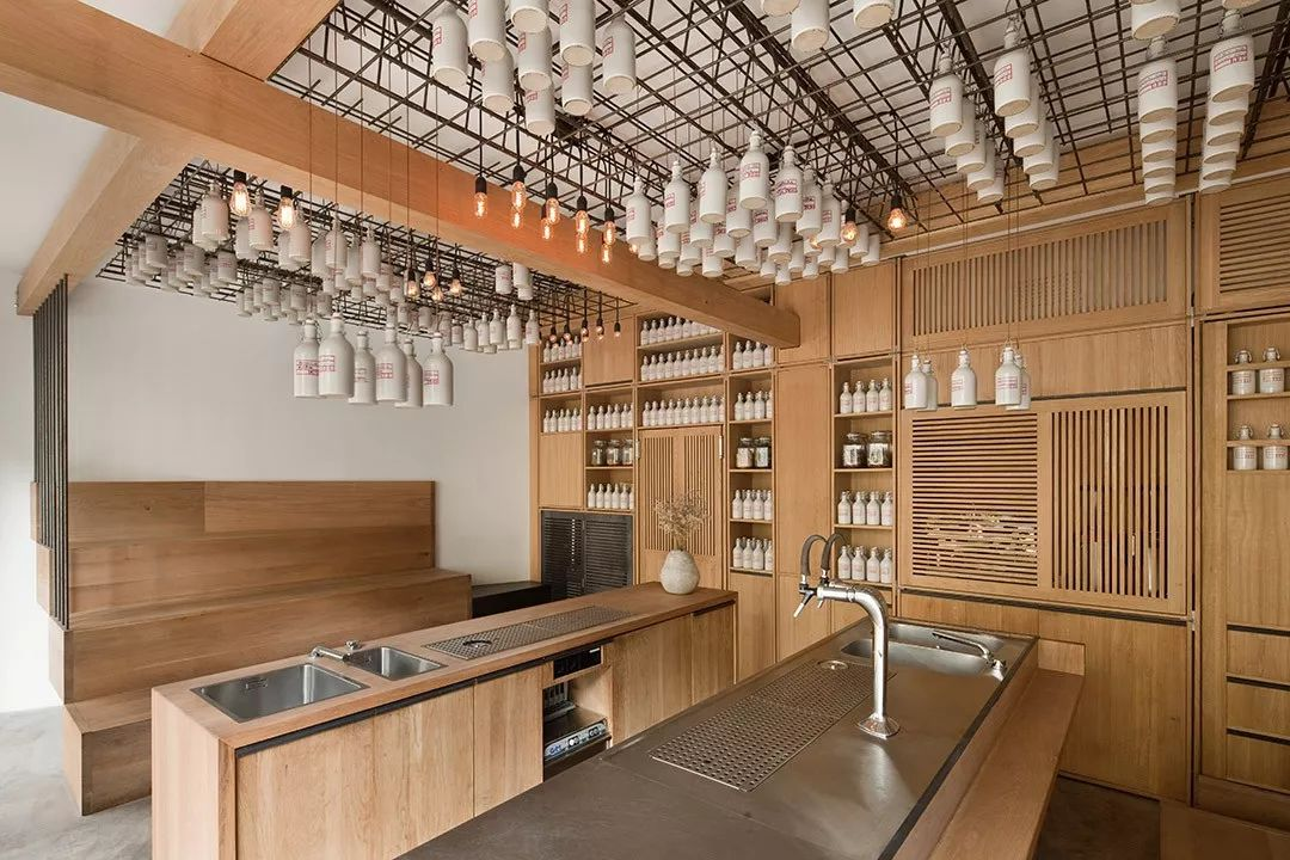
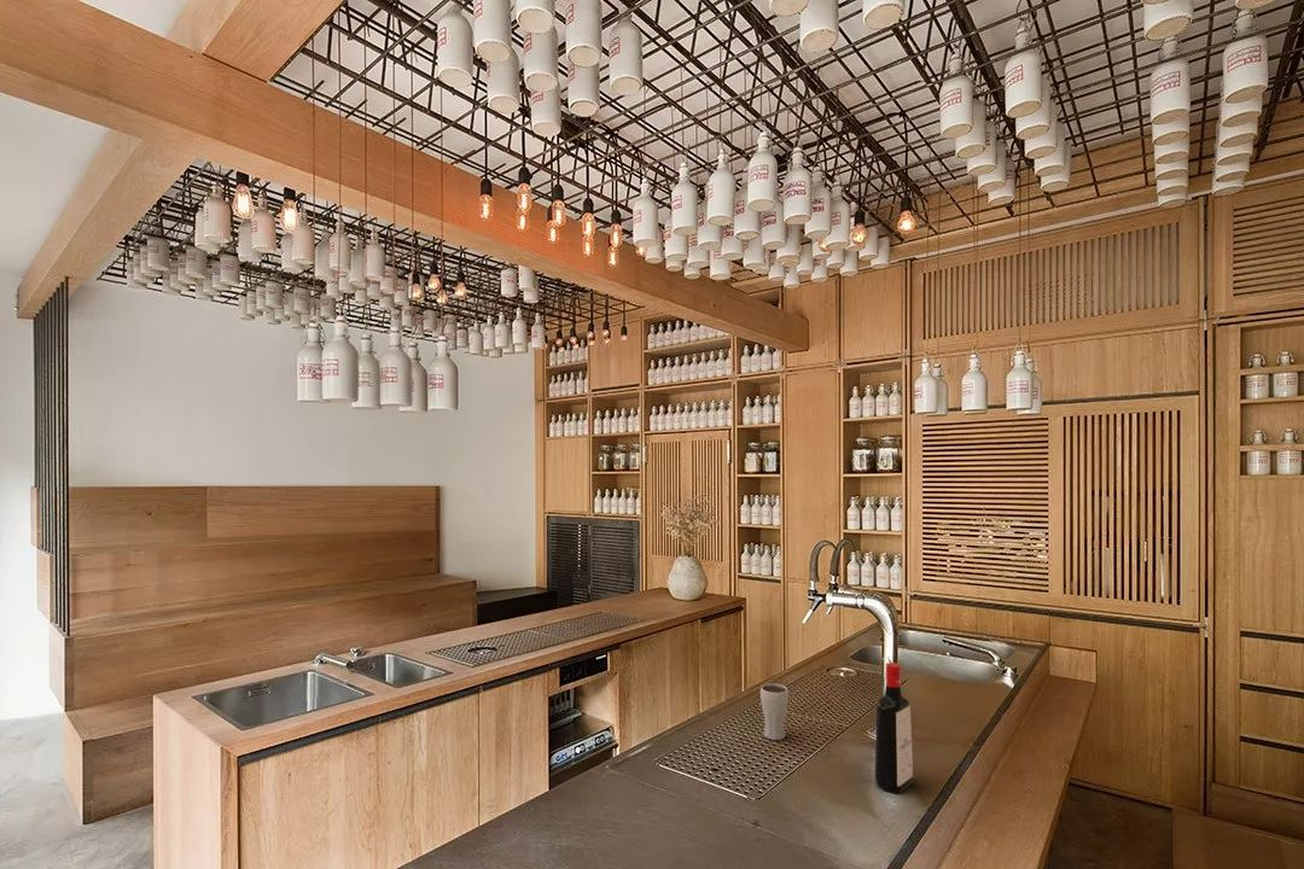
+ drinking glass [759,682,790,741]
+ liquor bottle [874,661,914,795]
